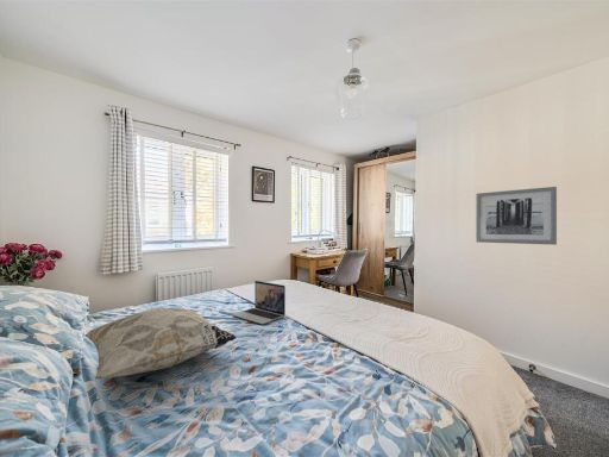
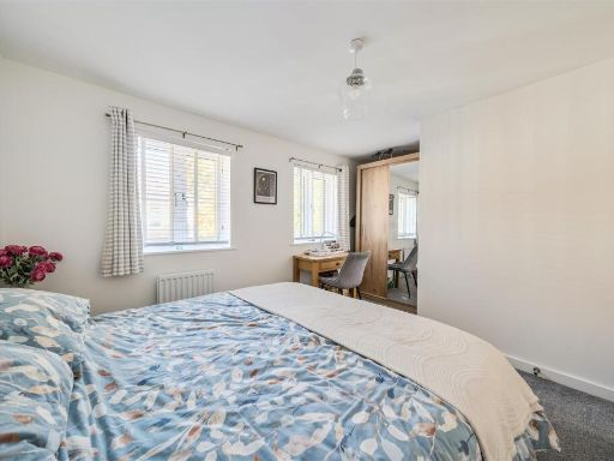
- wall art [475,186,558,246]
- decorative pillow [83,306,238,381]
- laptop [232,280,287,325]
